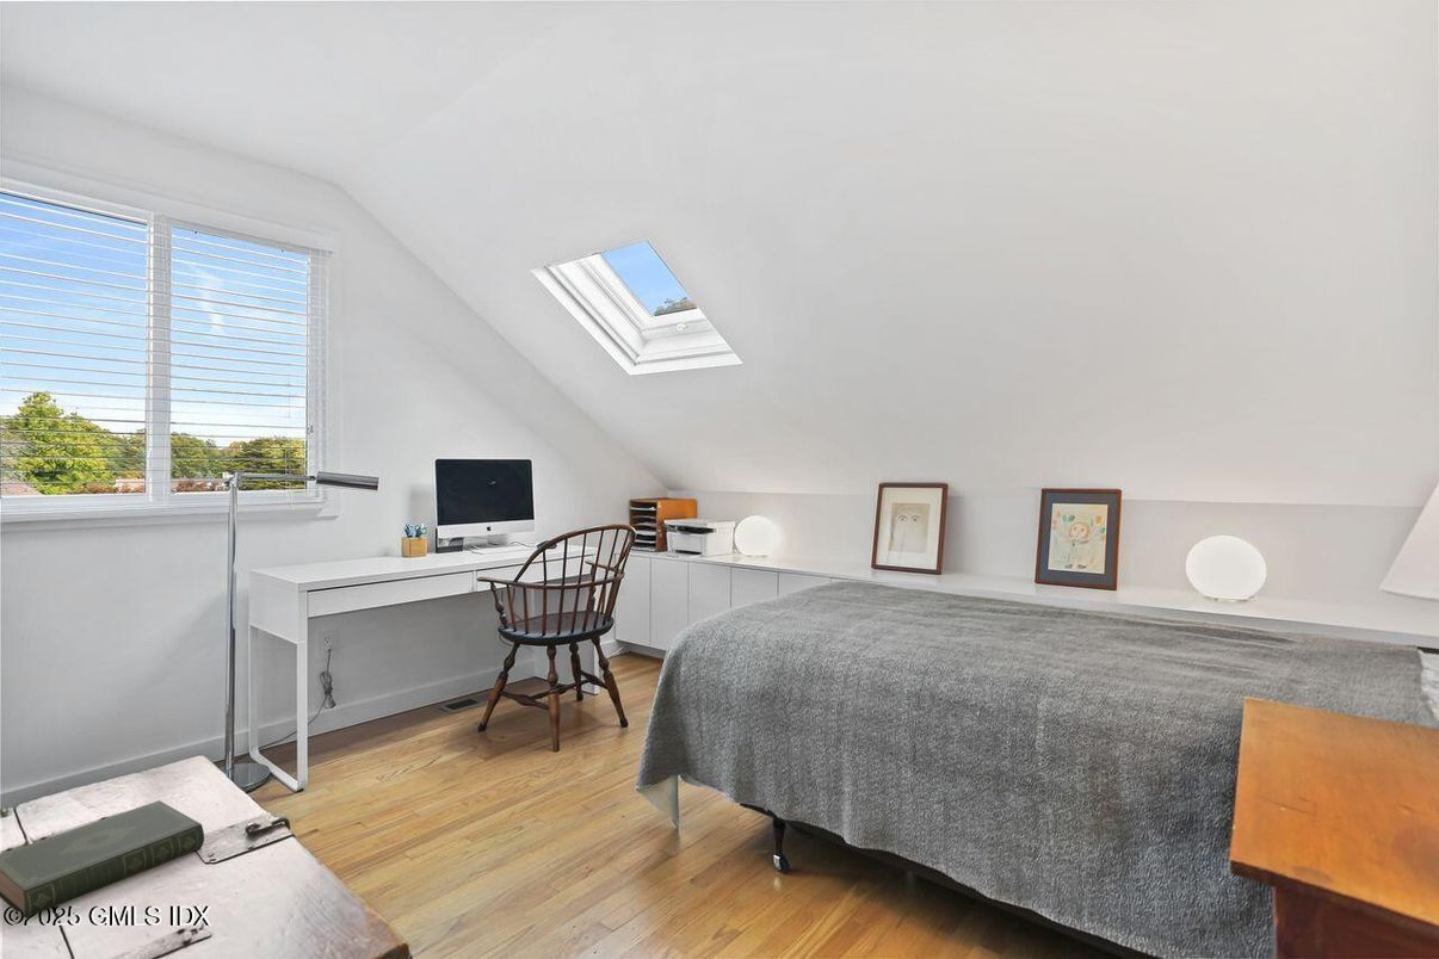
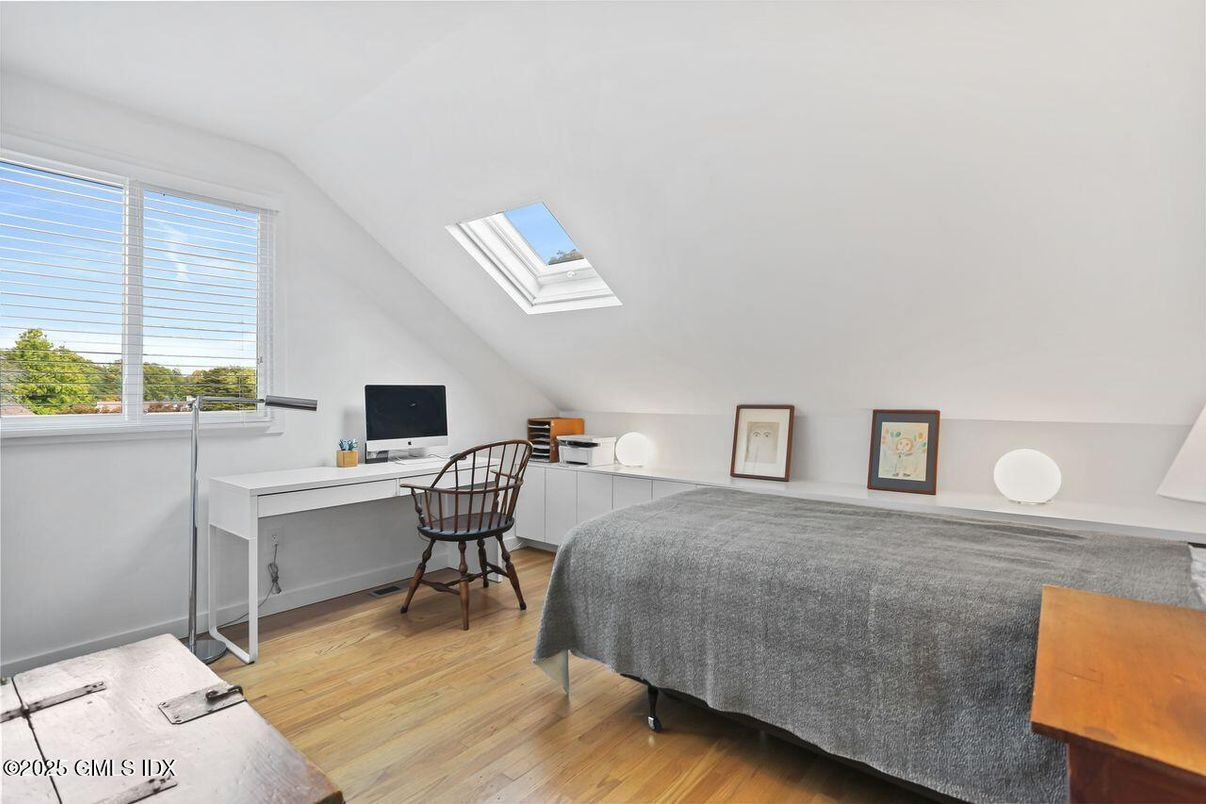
- book [0,799,205,918]
